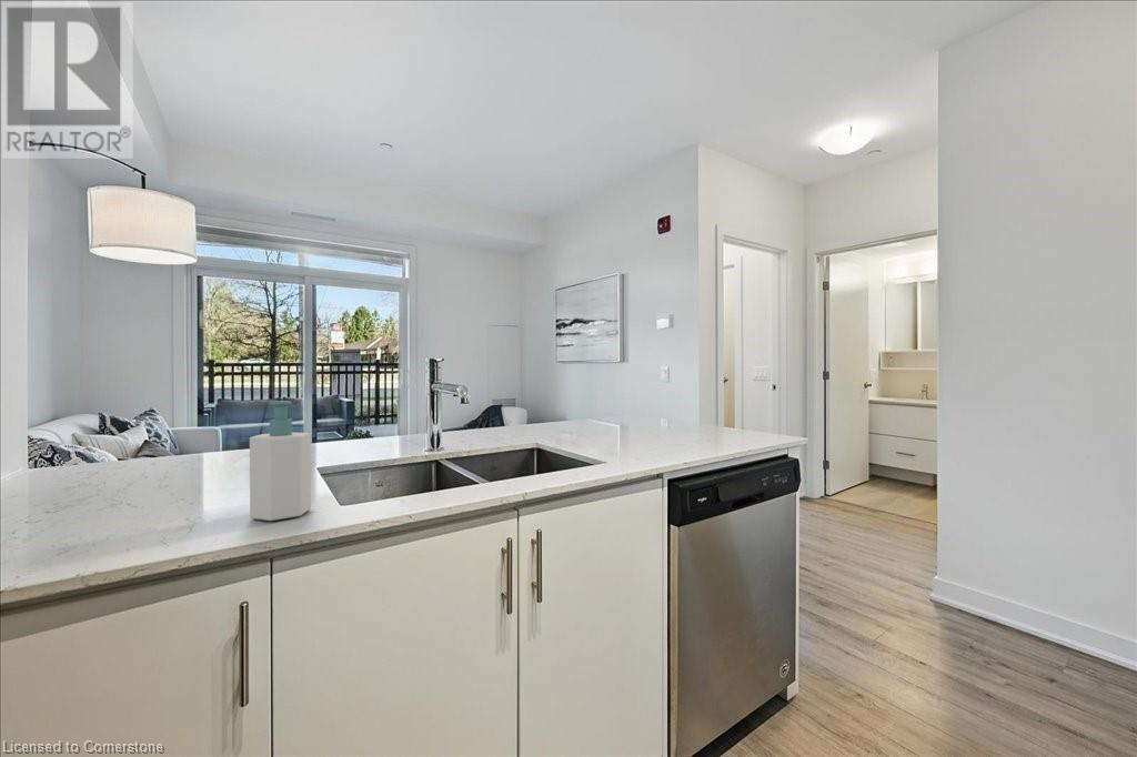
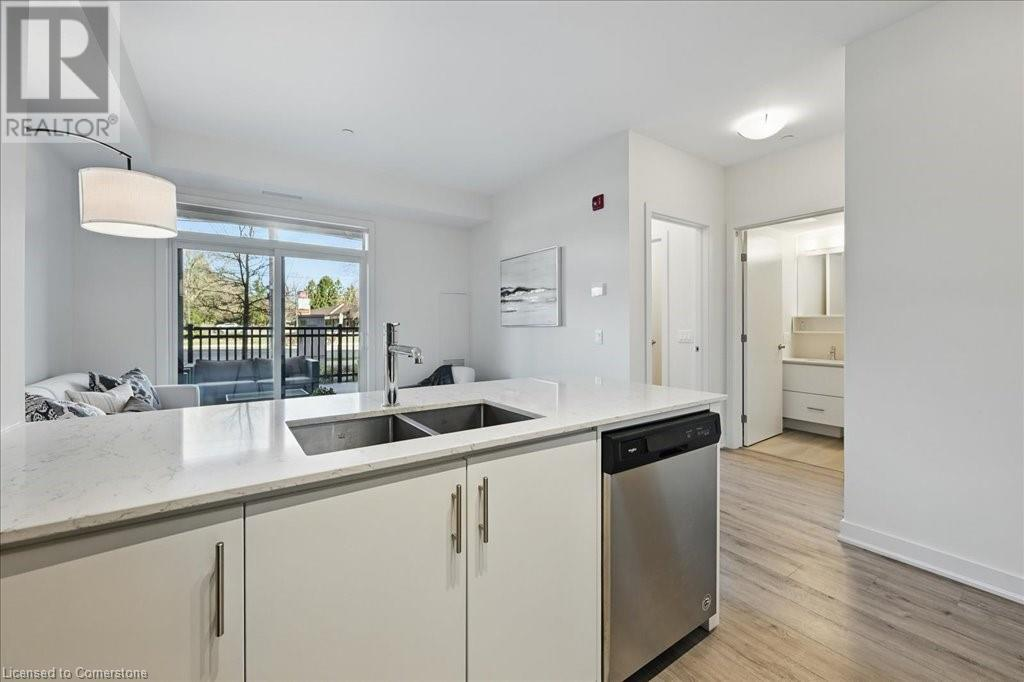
- soap bottle [249,400,312,522]
